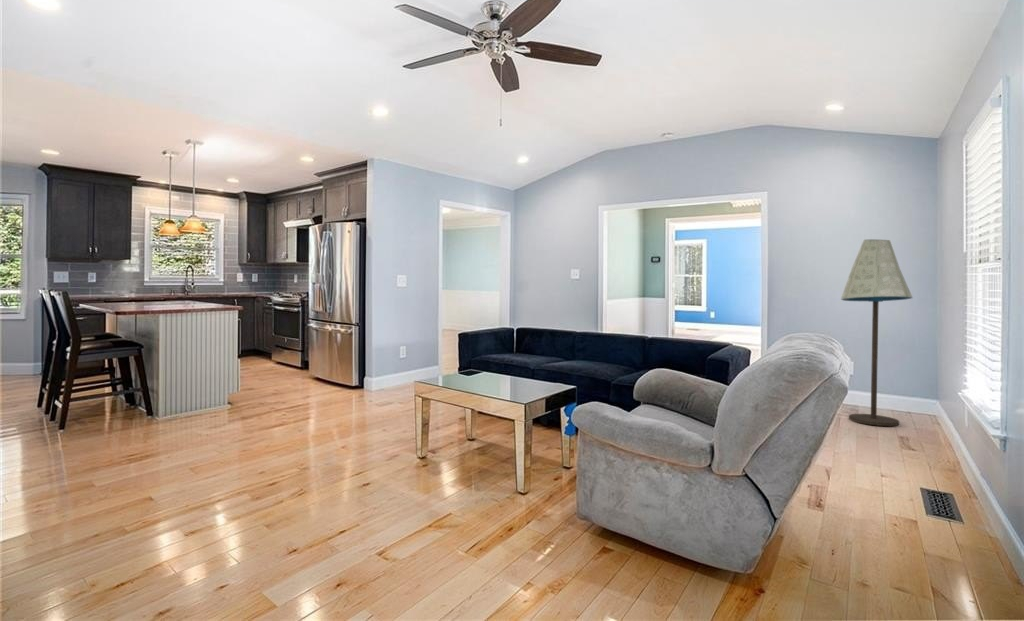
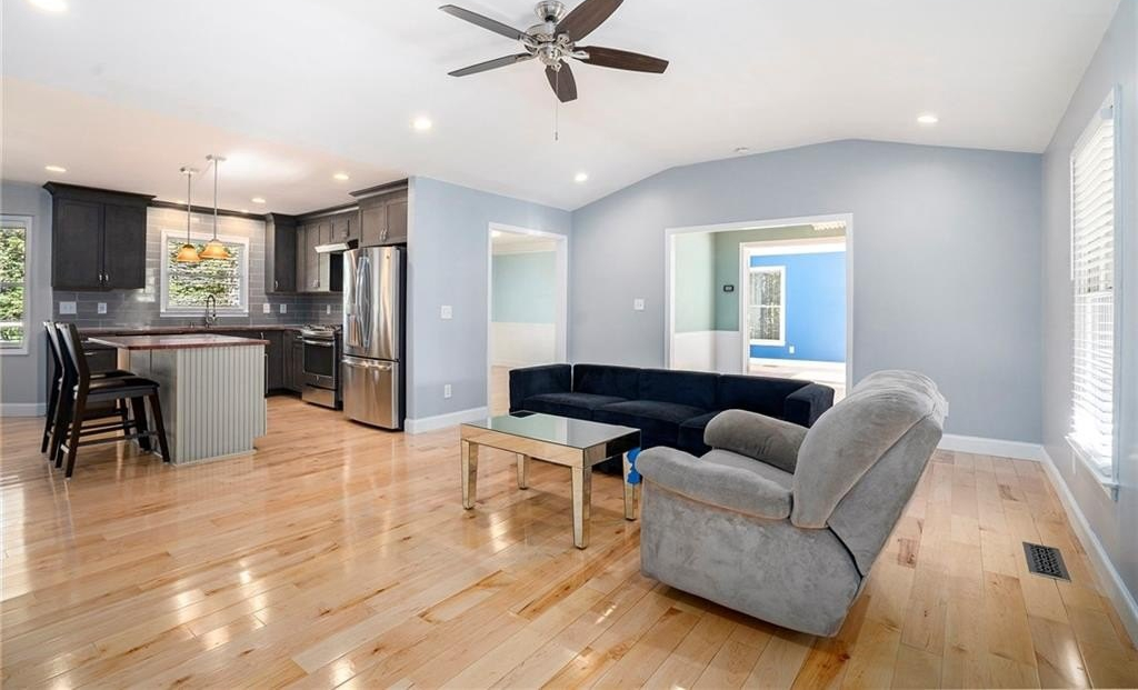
- floor lamp [840,239,914,427]
